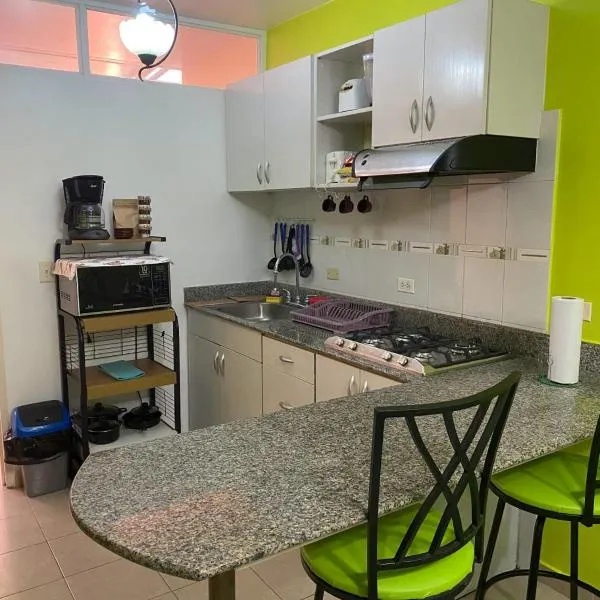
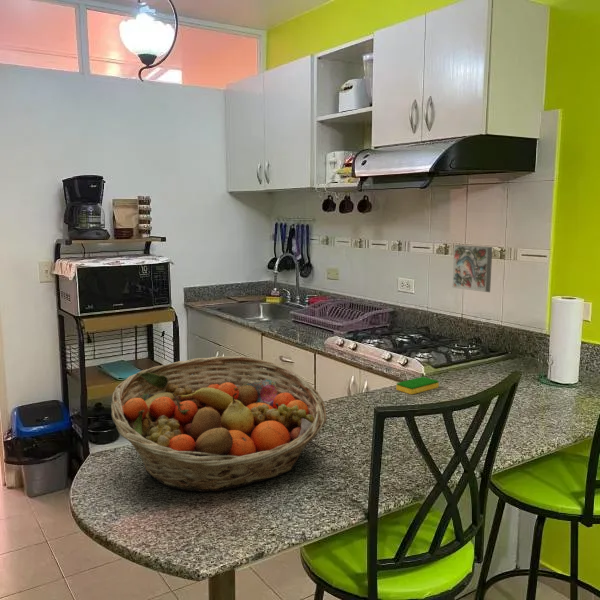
+ fruit basket [110,355,328,493]
+ decorative tile [452,244,493,293]
+ dish sponge [395,376,440,395]
